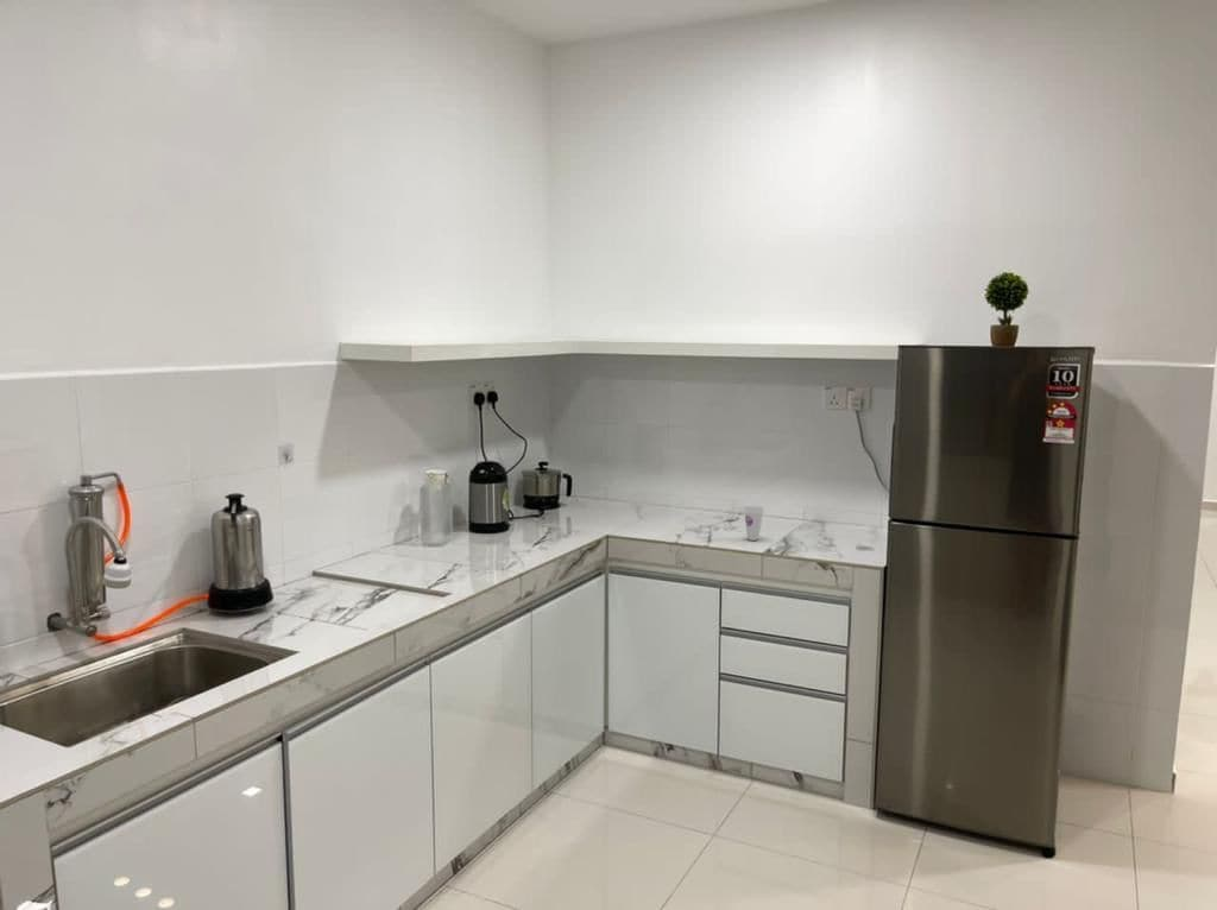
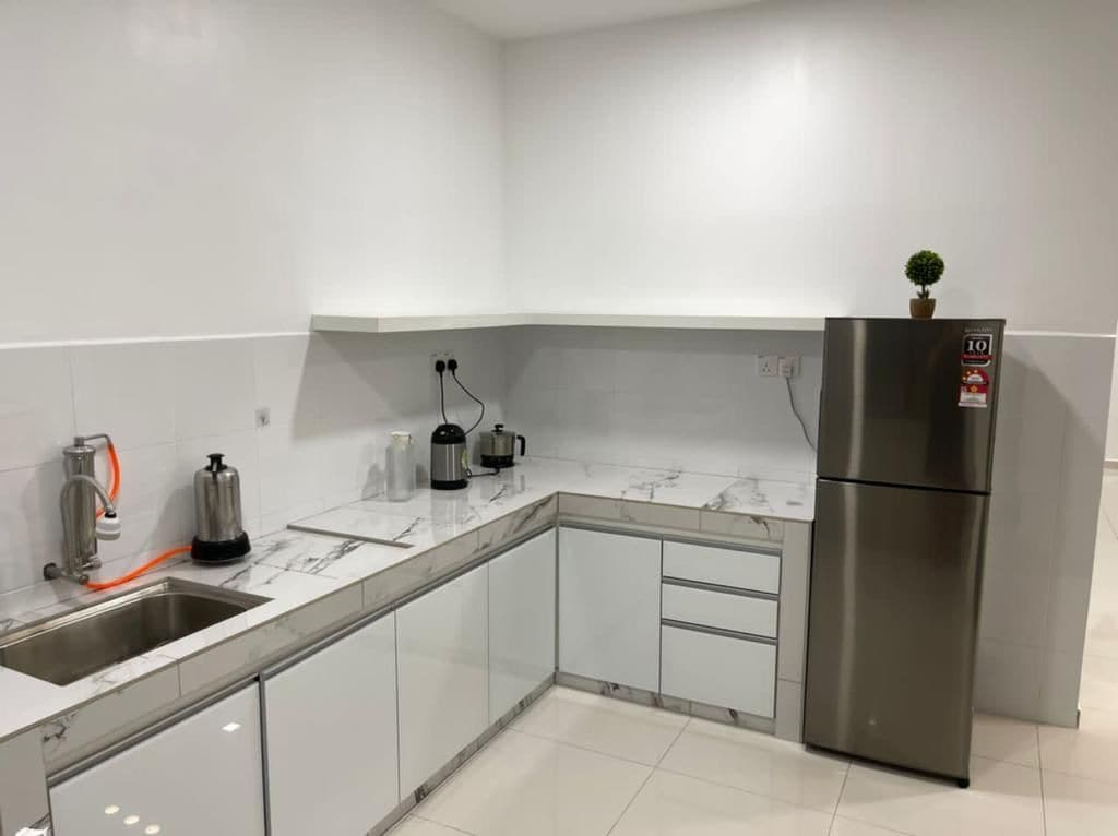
- cup [743,503,765,542]
